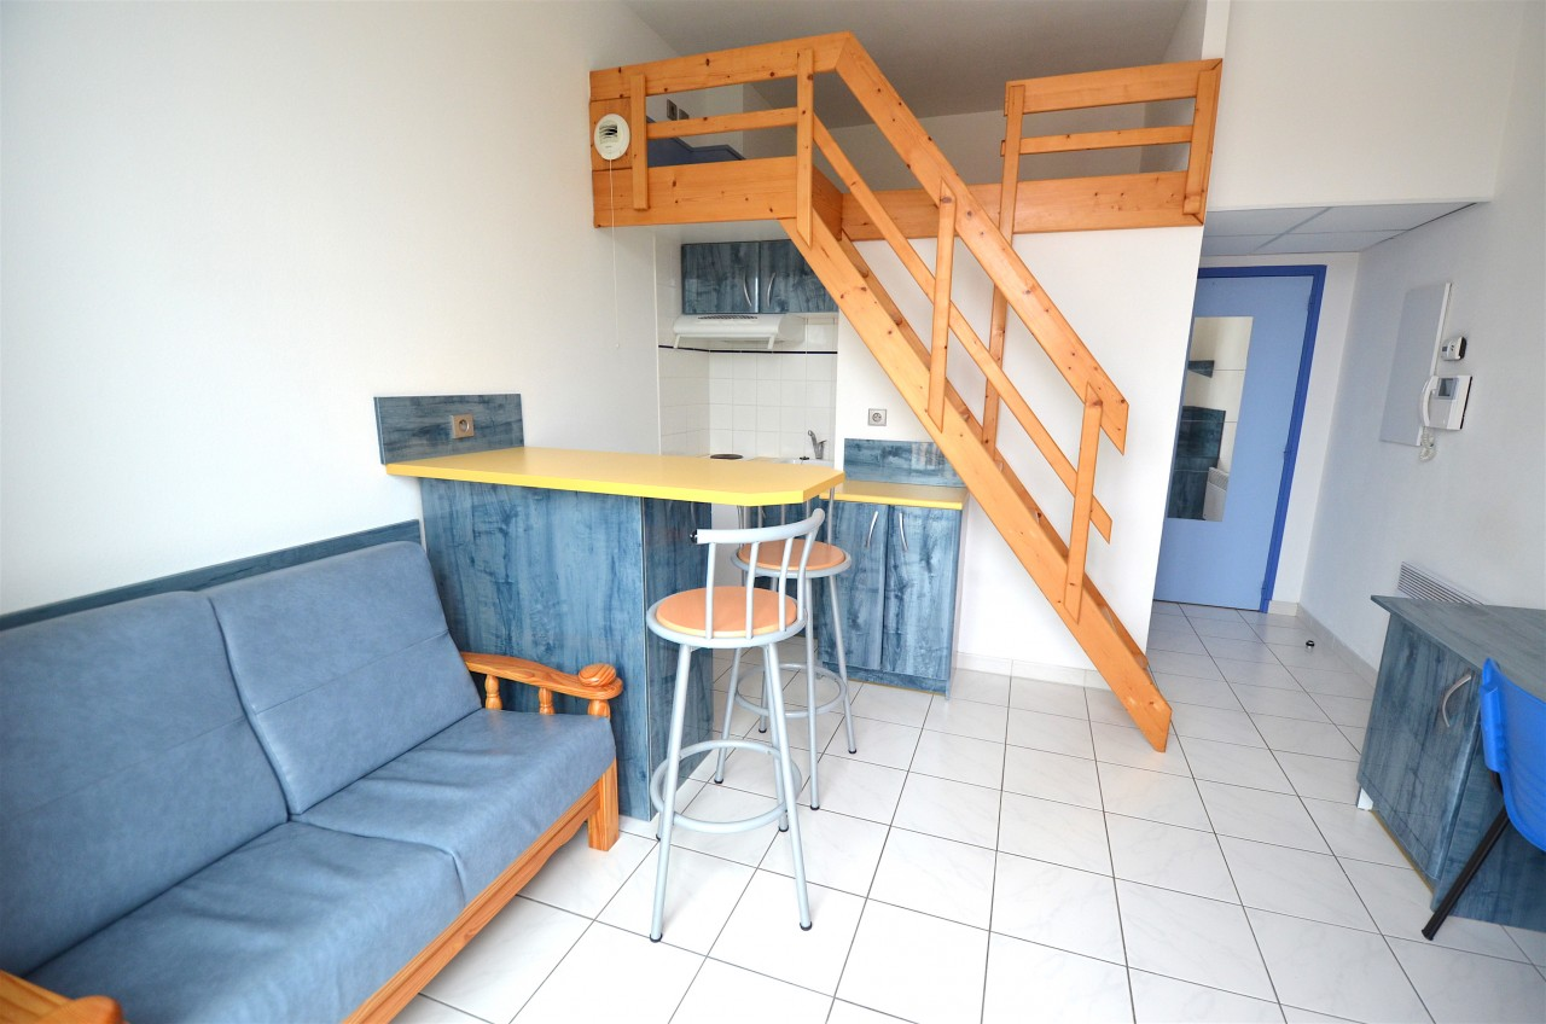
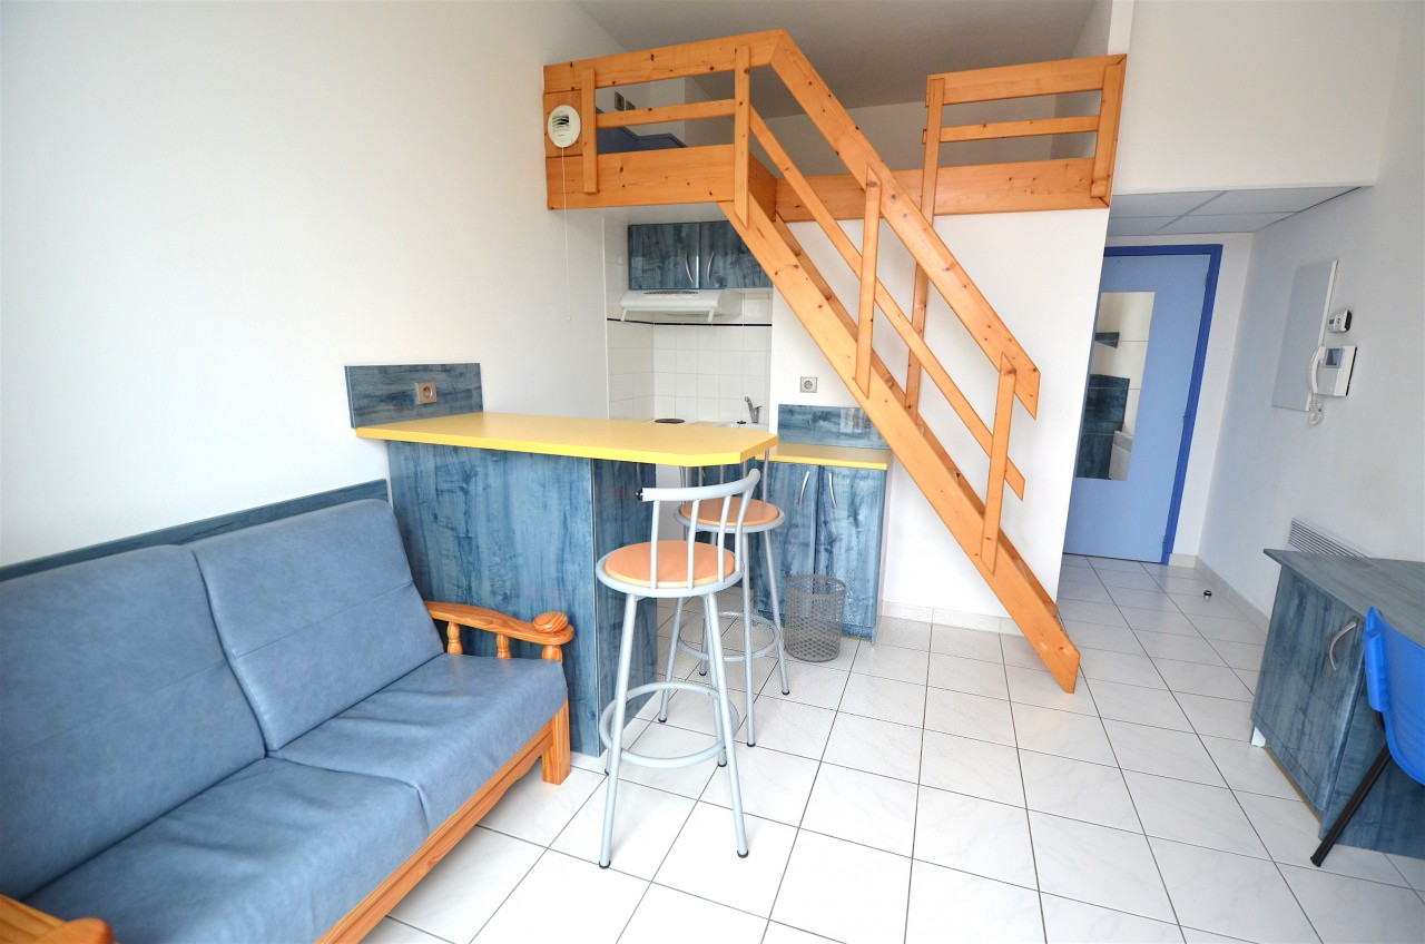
+ waste bin [784,573,847,662]
